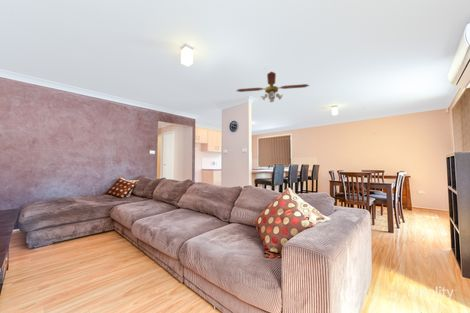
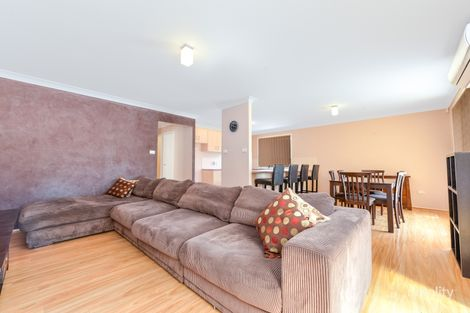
- ceiling fan [235,71,310,103]
